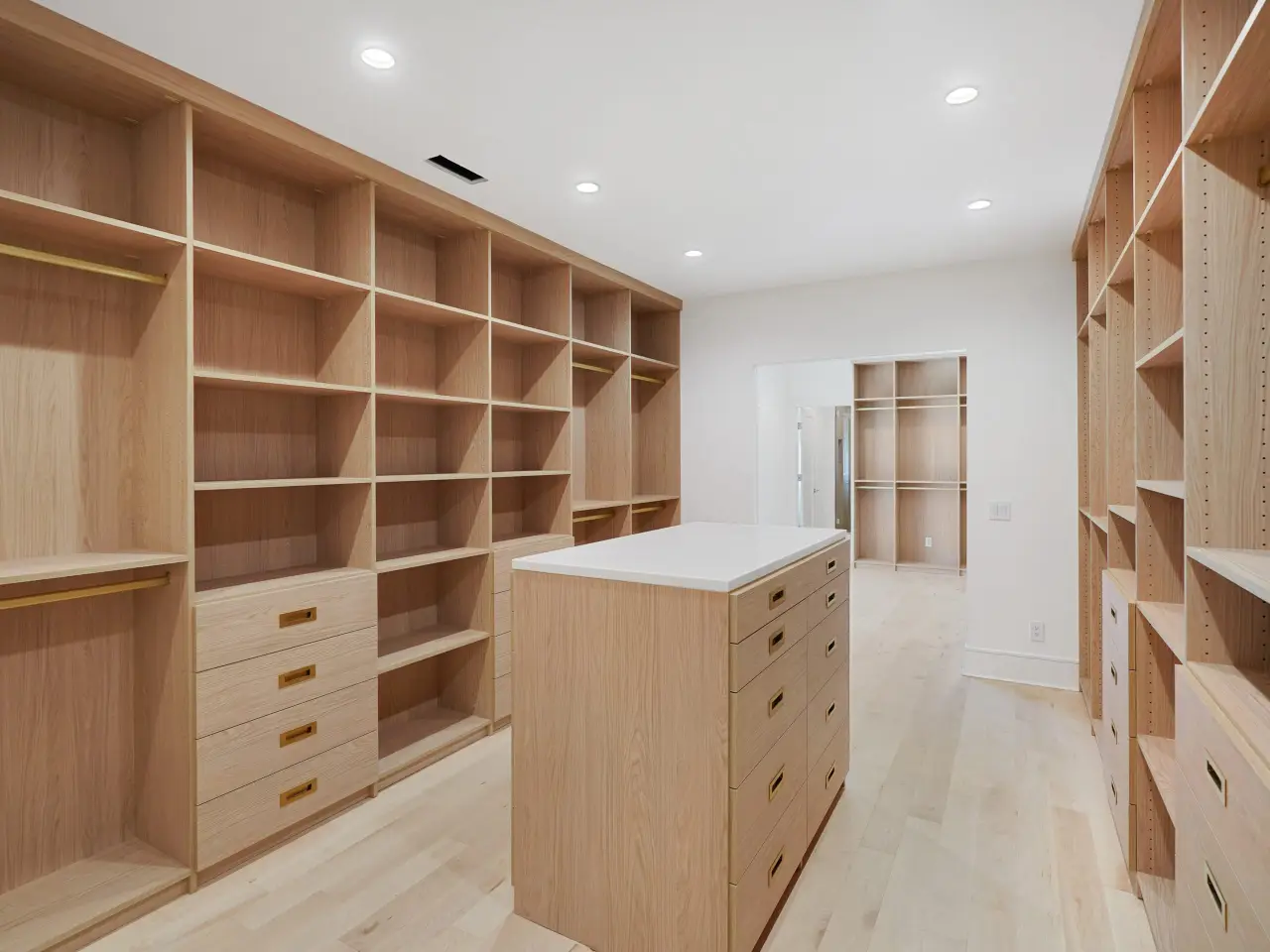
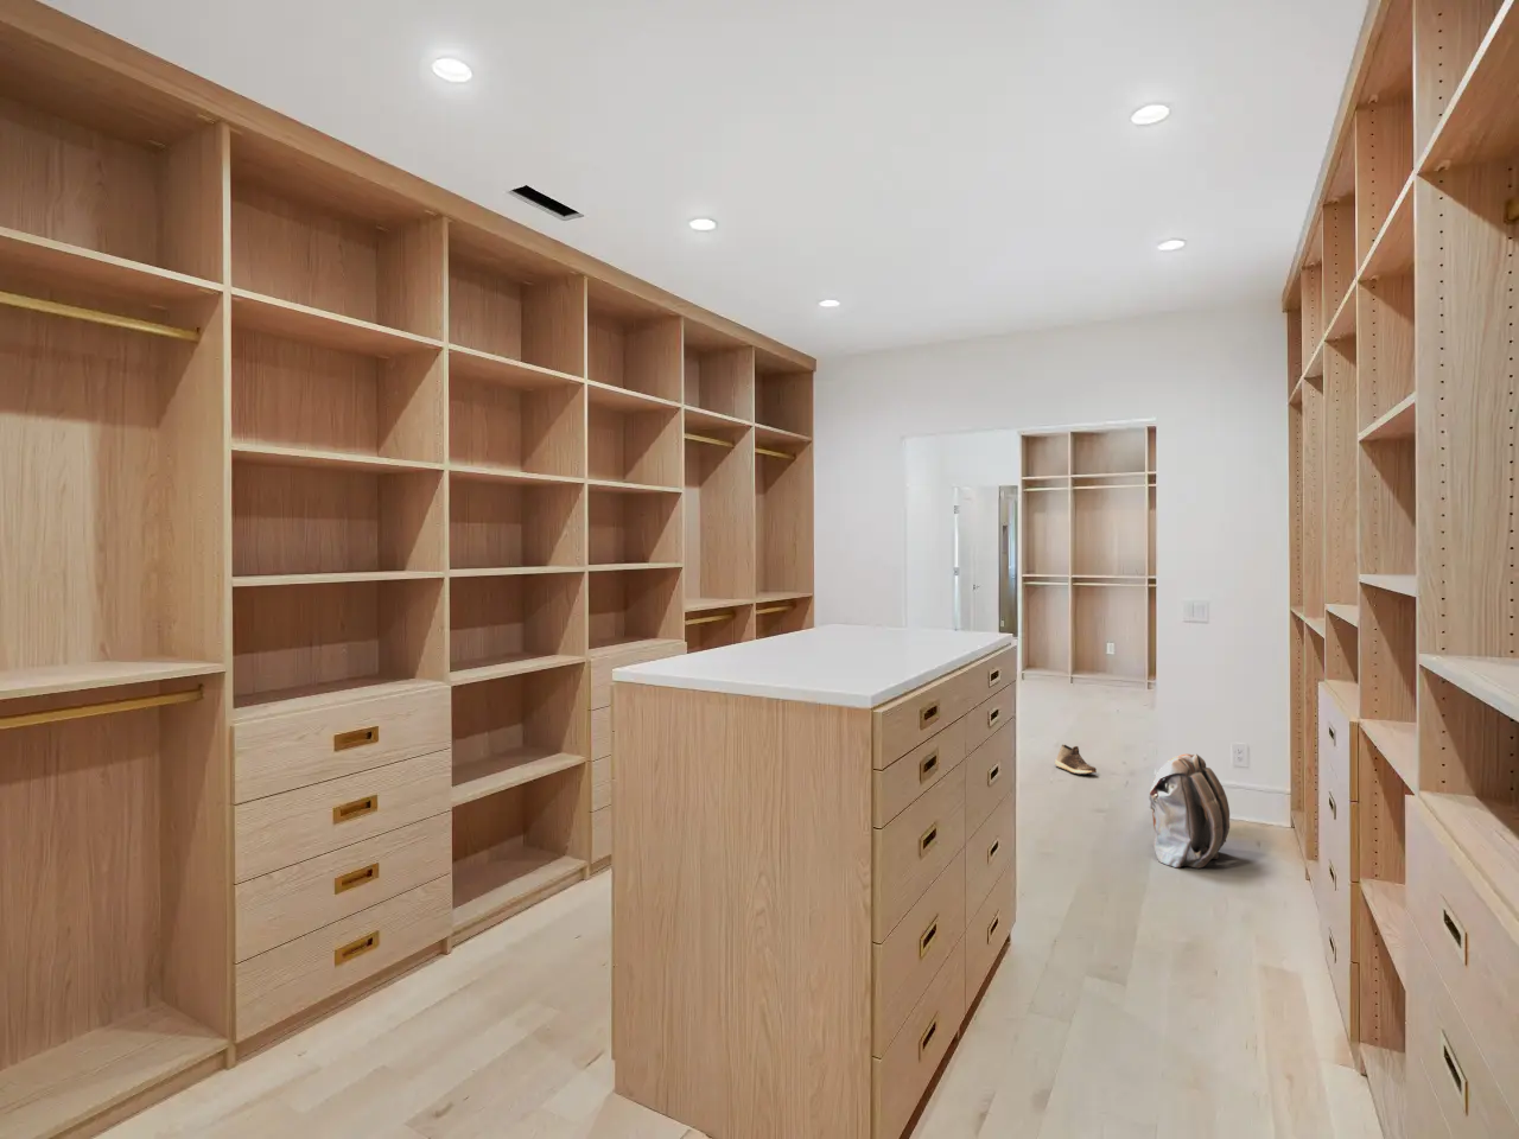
+ backpack [1147,754,1231,870]
+ shoe [1054,743,1098,776]
